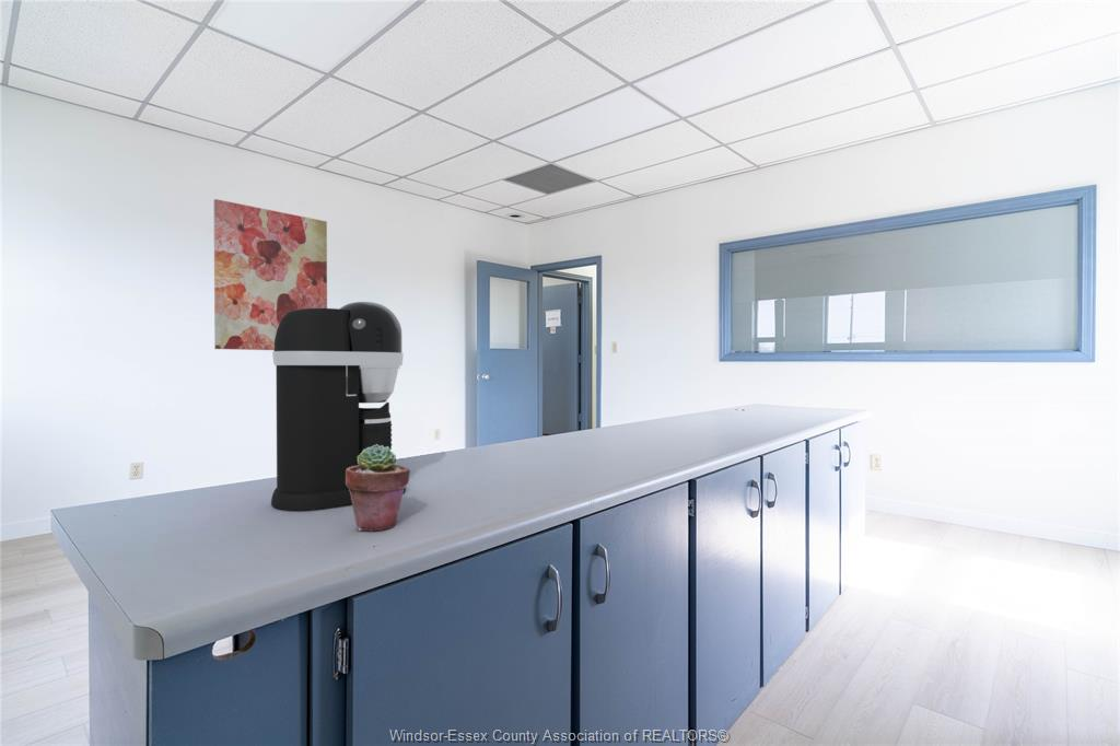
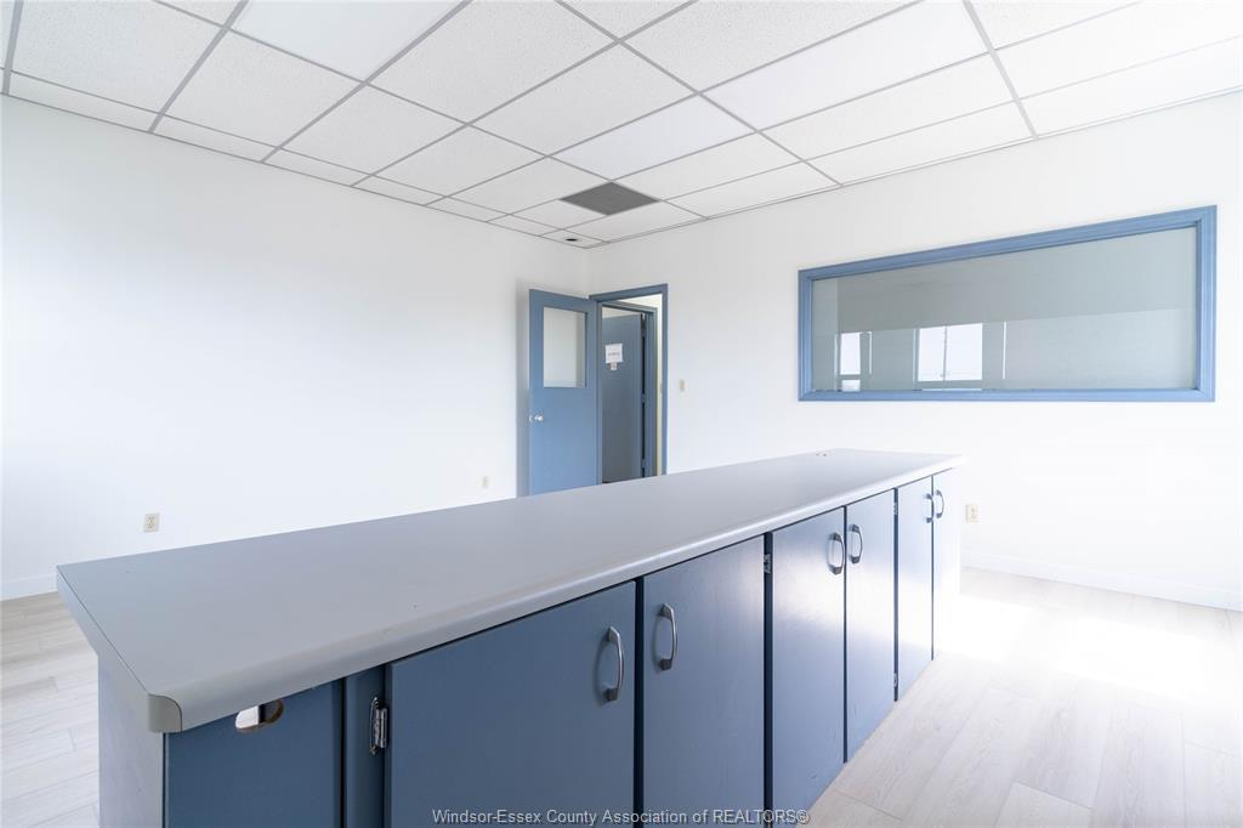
- coffee maker [270,301,407,511]
- wall art [212,198,328,351]
- potted succulent [346,444,411,532]
